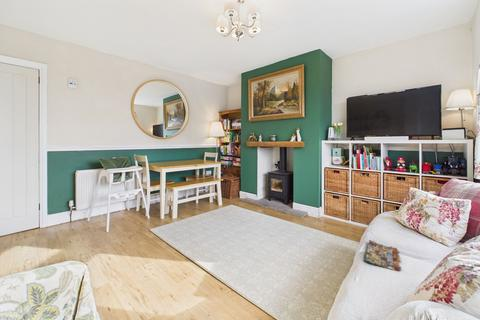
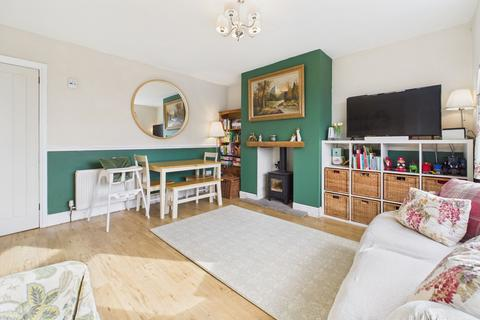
- magazine [365,239,402,272]
